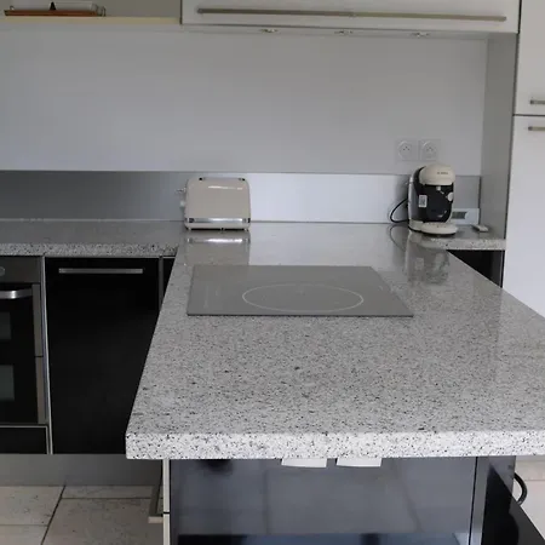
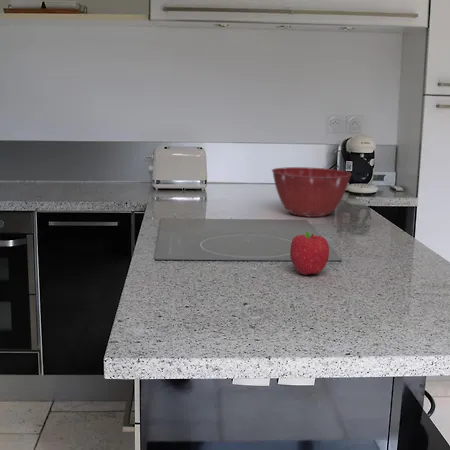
+ mixing bowl [271,166,353,218]
+ fruit [289,230,330,276]
